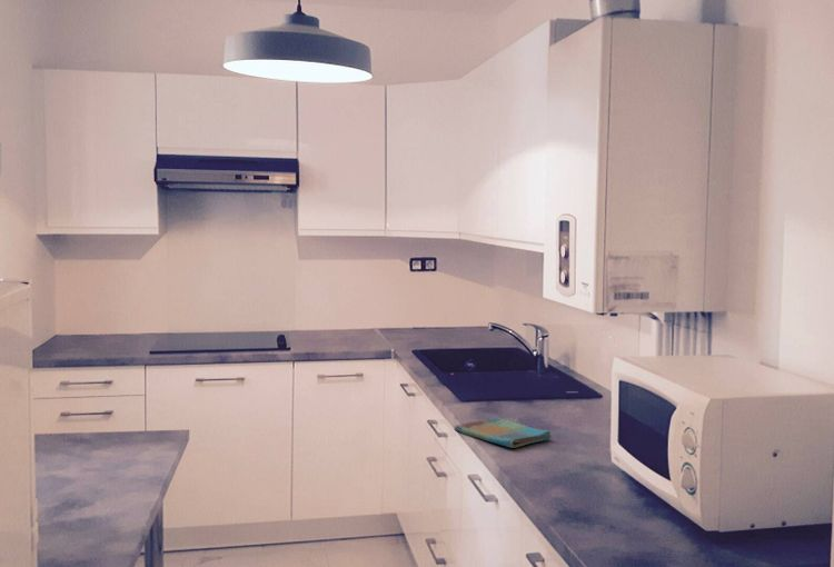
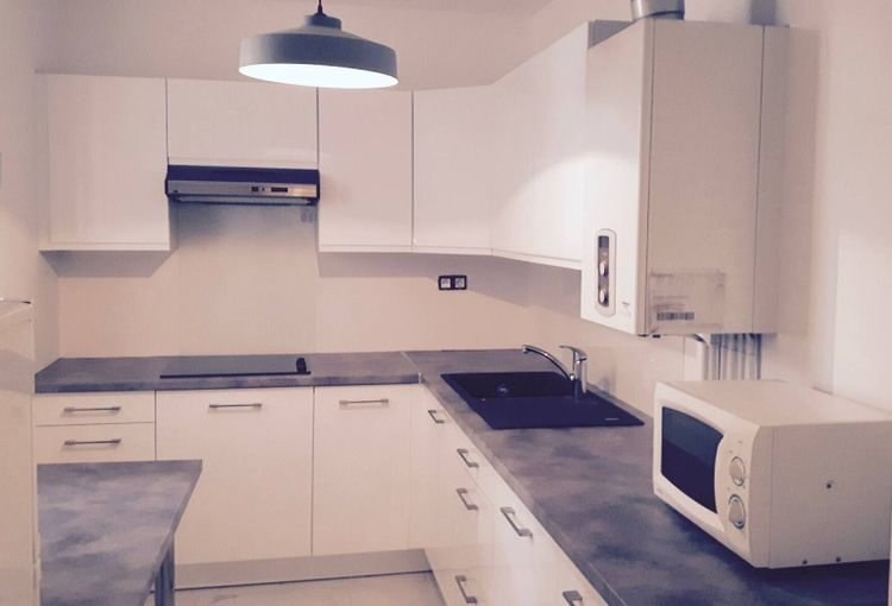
- dish towel [453,416,554,449]
